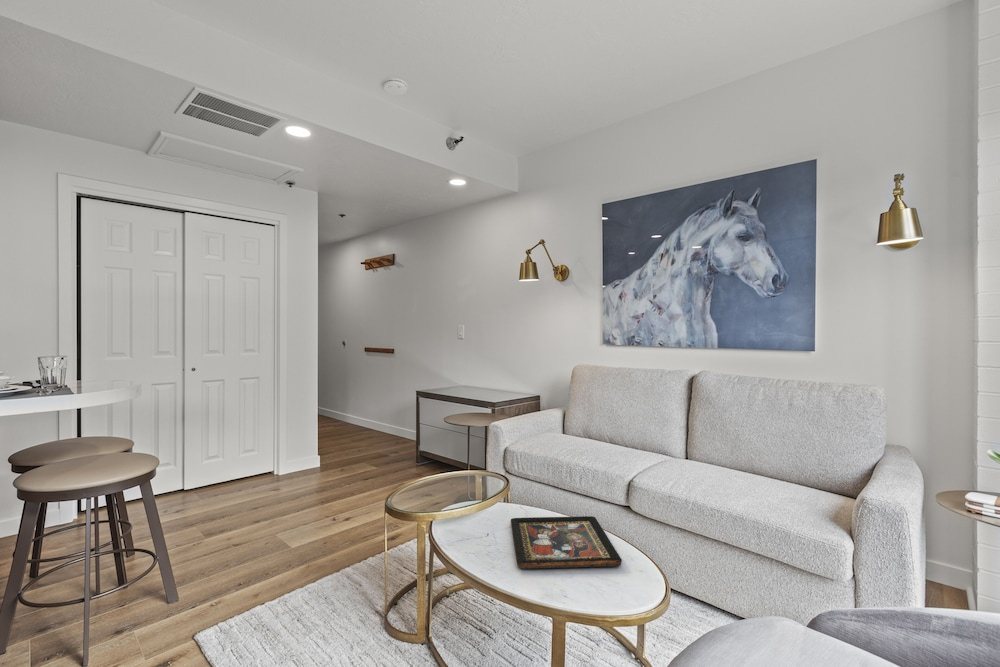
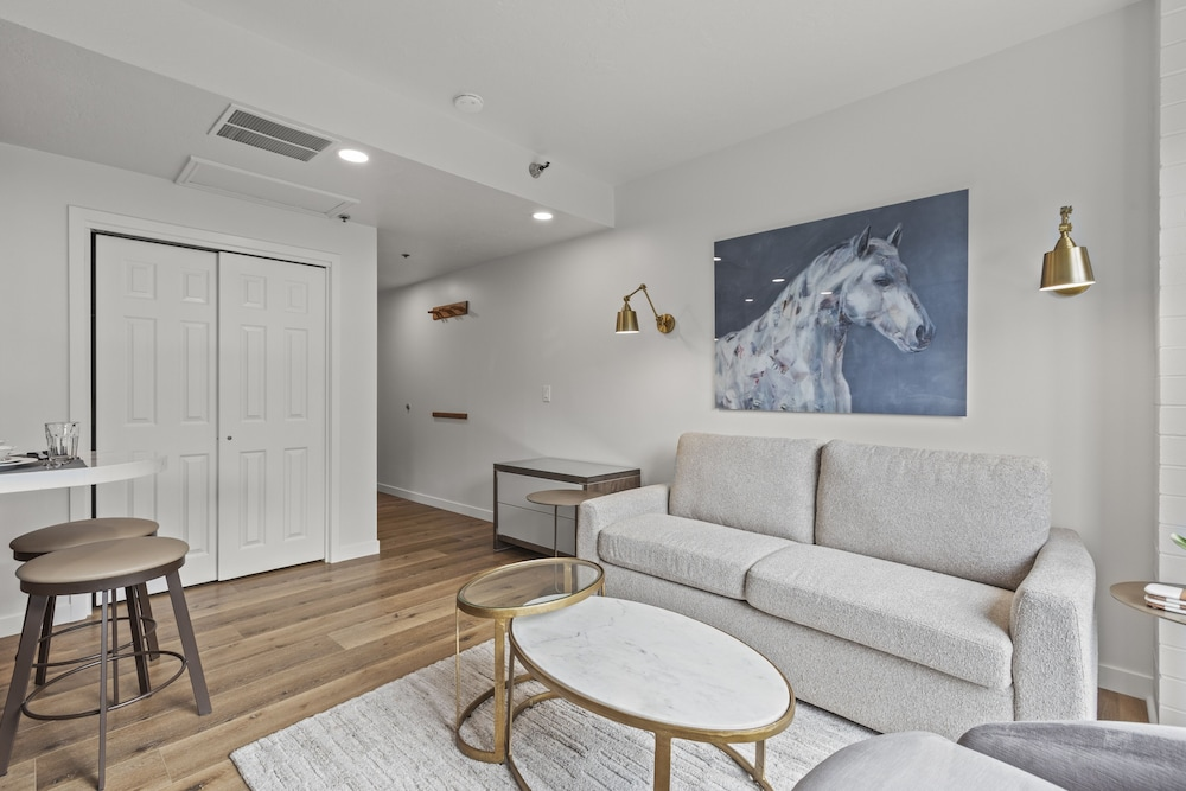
- decorative tray [510,515,623,570]
